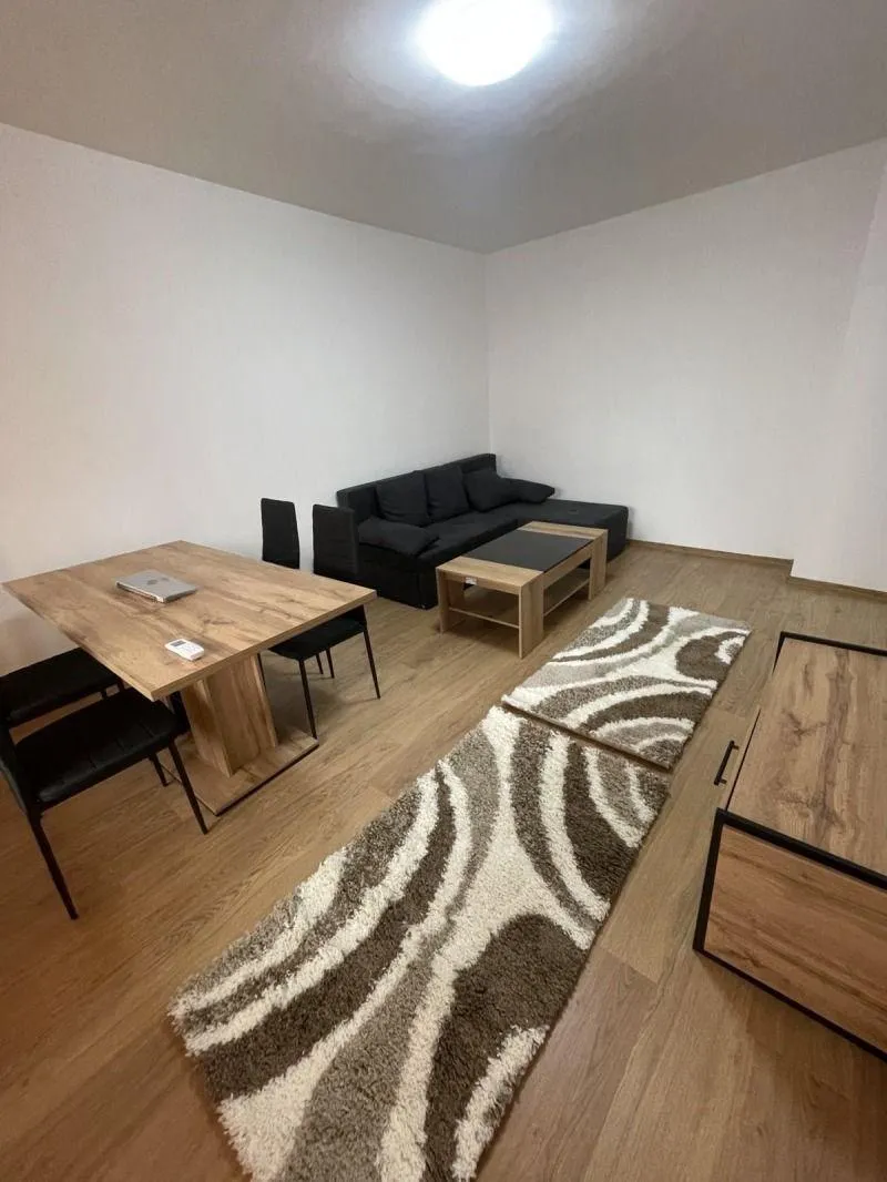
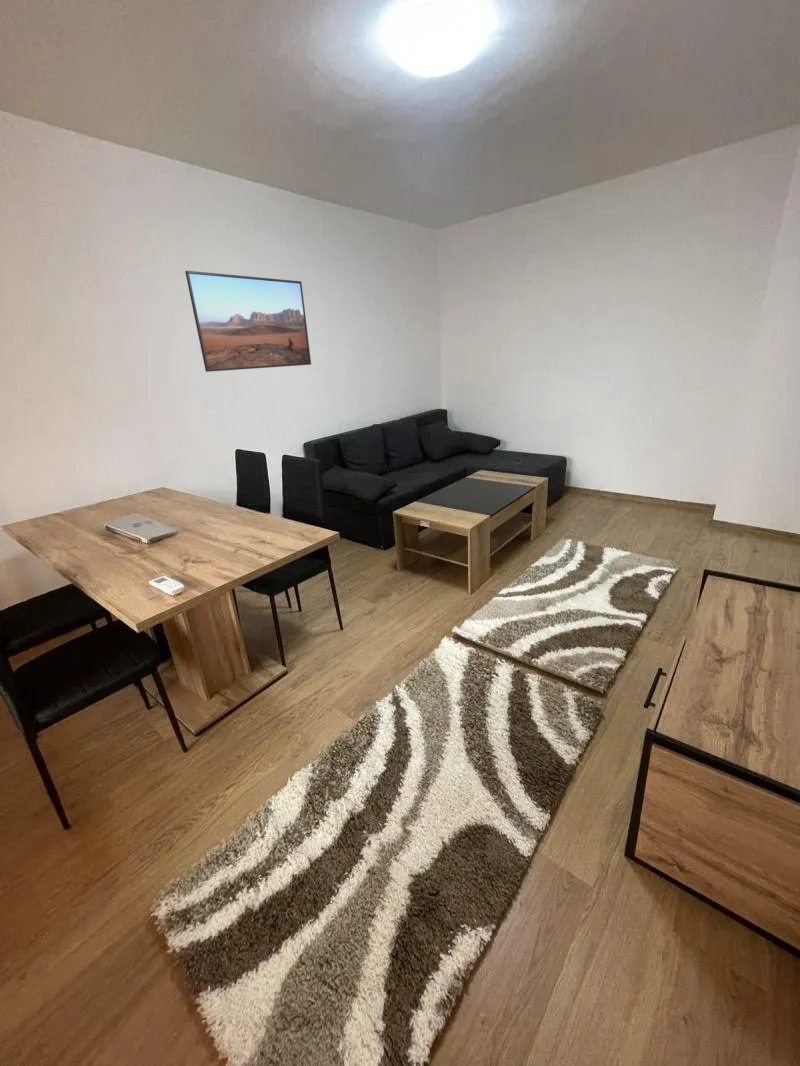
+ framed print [184,270,312,373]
